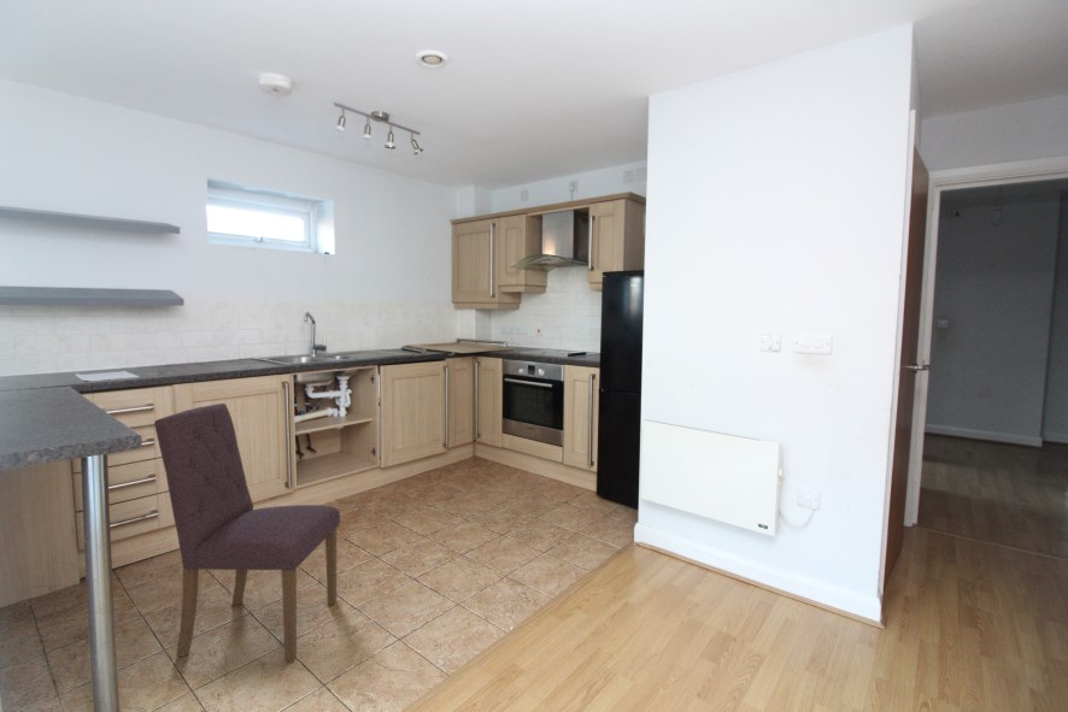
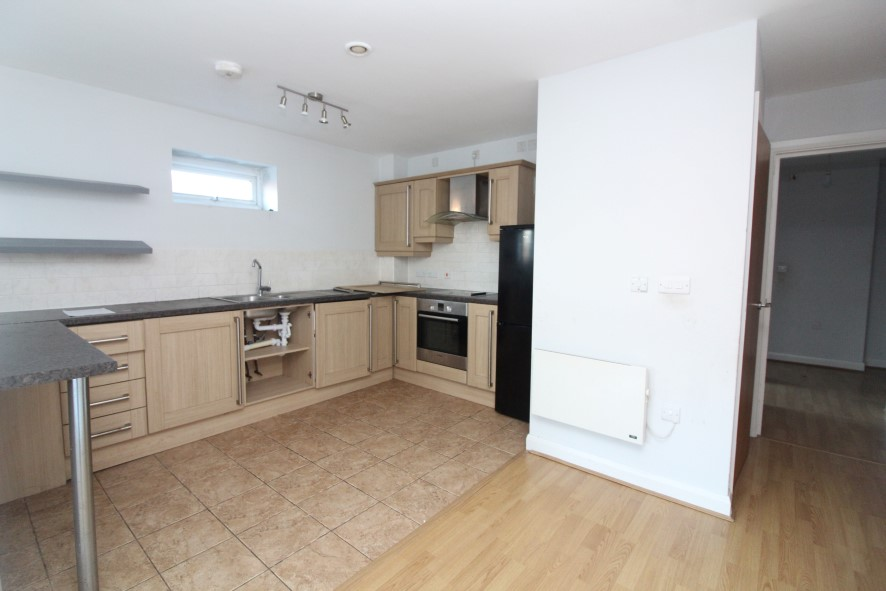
- dining chair [153,402,341,663]
